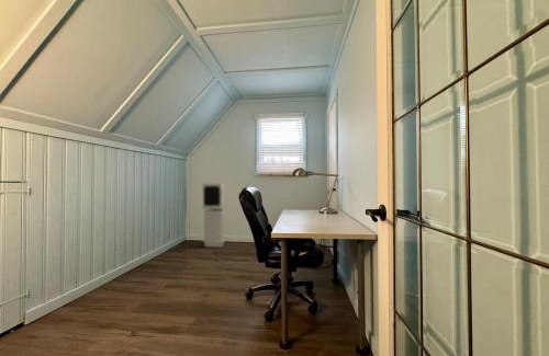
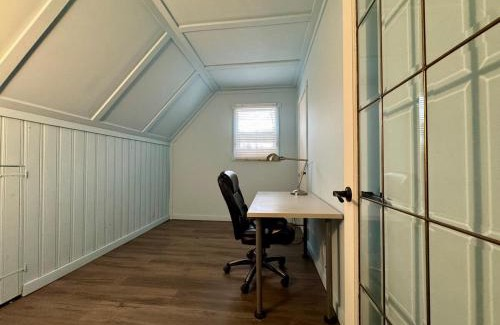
- air purifier [202,182,225,249]
